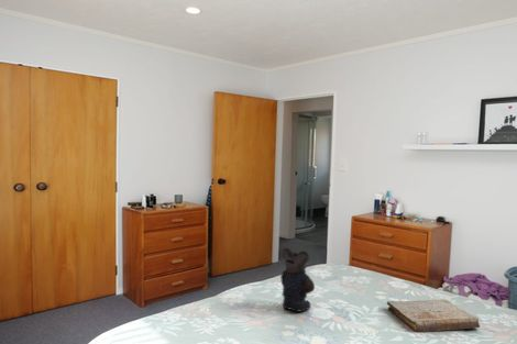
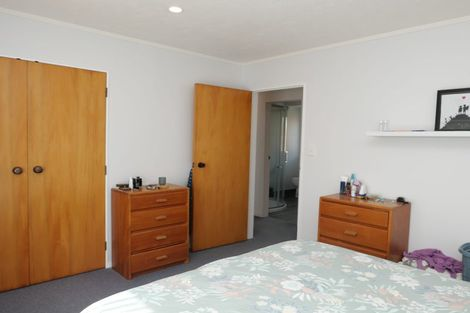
- book [386,299,481,333]
- bear [279,247,316,315]
